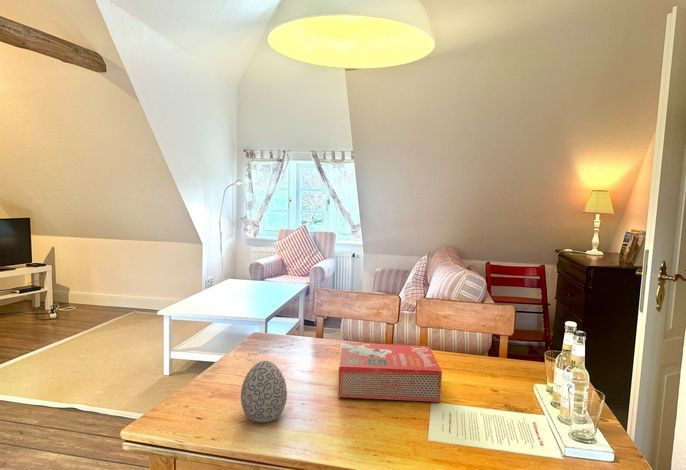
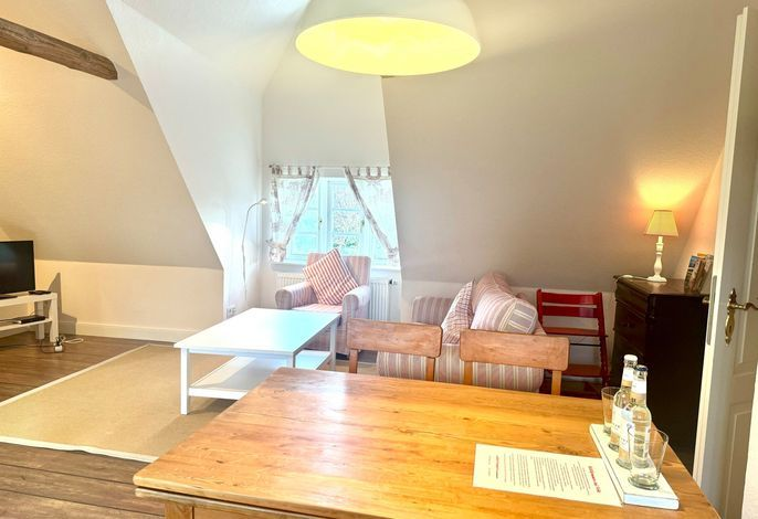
- decorative egg [240,360,288,423]
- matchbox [337,341,443,403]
